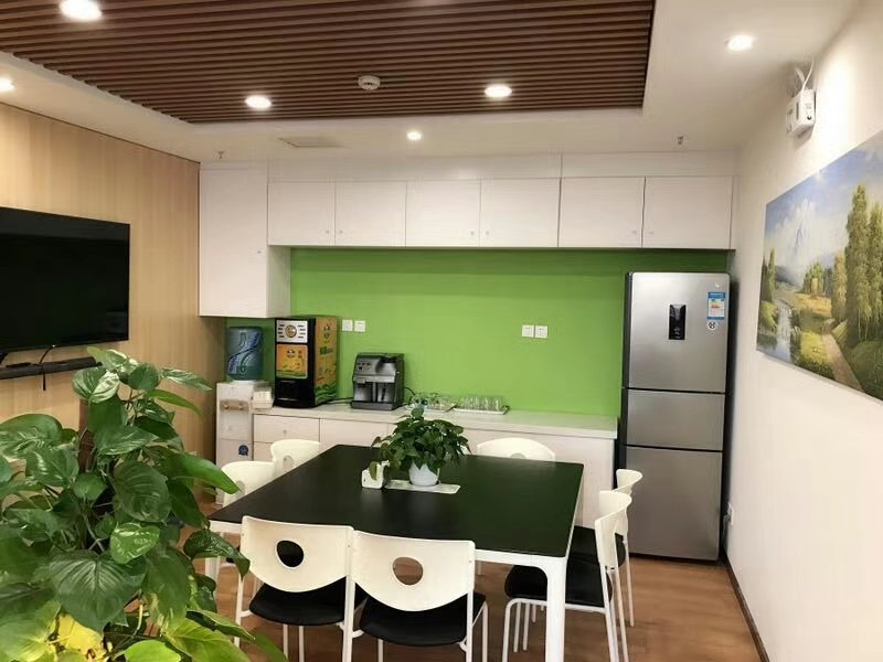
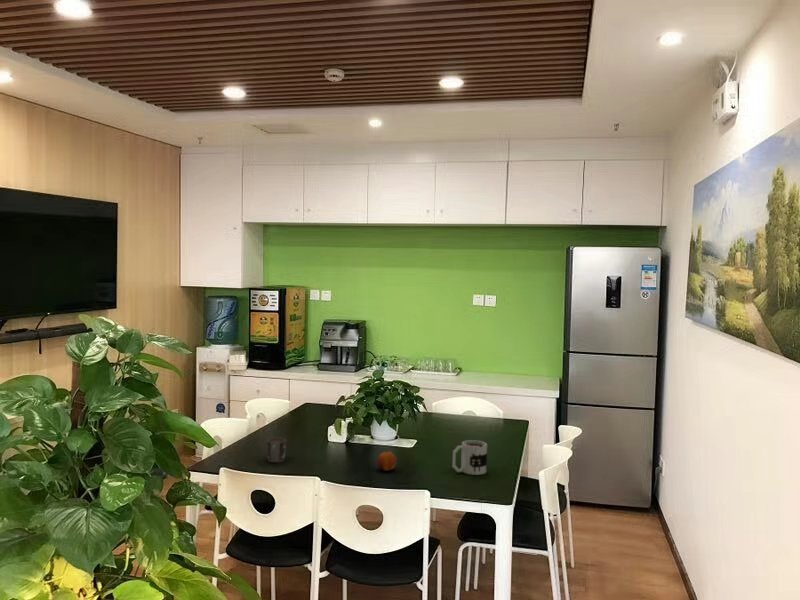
+ mug [451,439,488,476]
+ mug [266,437,287,463]
+ fruit [376,450,398,472]
